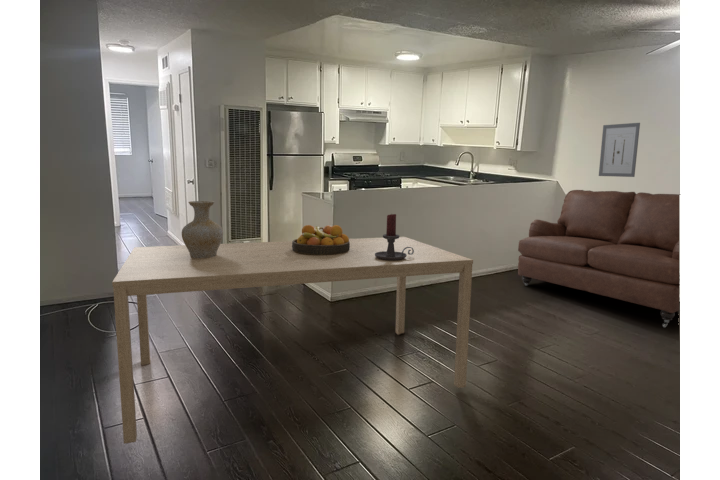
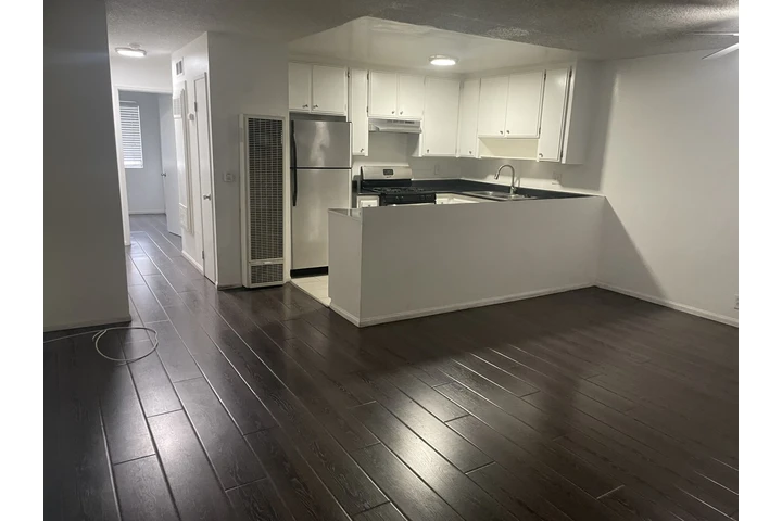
- candle holder [375,213,414,260]
- dining table [111,236,474,445]
- vase [181,200,224,258]
- wall art [598,122,641,178]
- fruit bowl [292,224,350,255]
- sofa [517,189,680,328]
